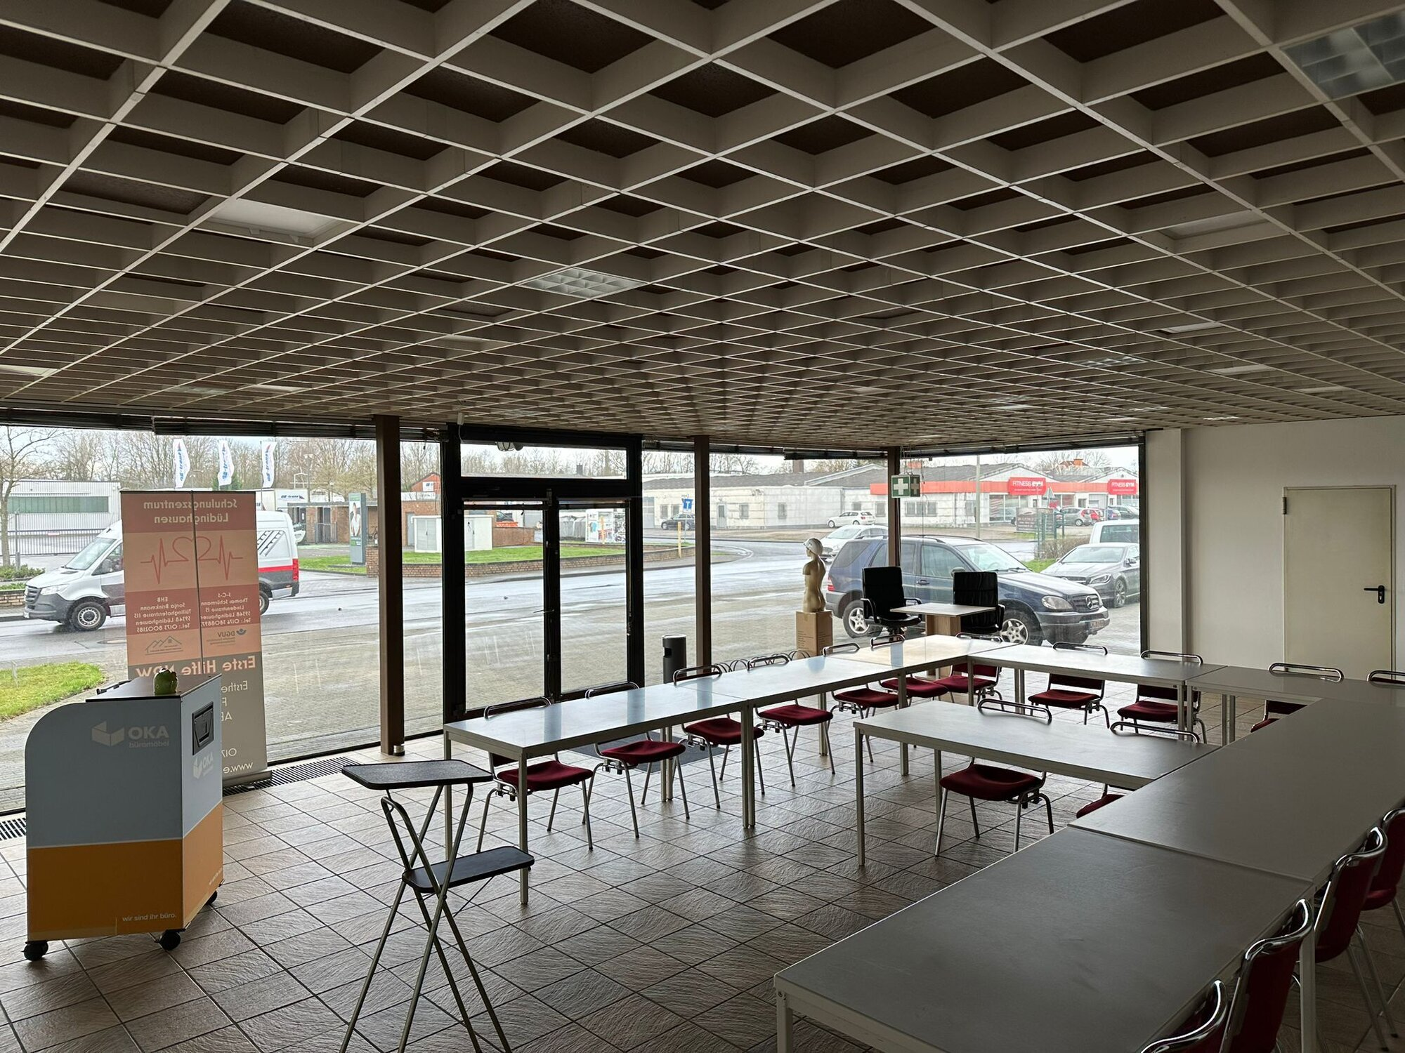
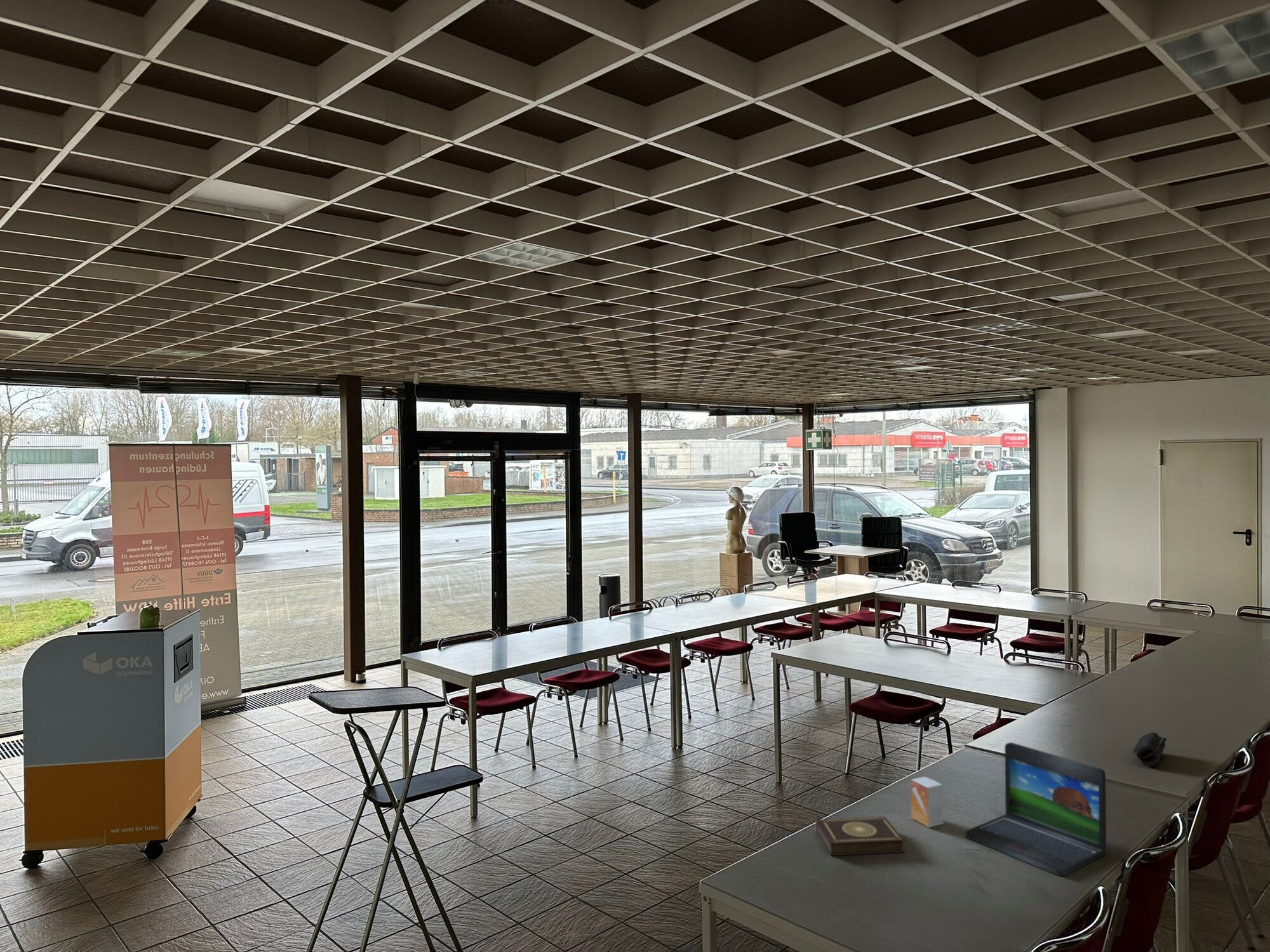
+ laptop [965,742,1107,876]
+ small box [911,776,944,828]
+ pencil case [1133,732,1167,767]
+ book [815,816,905,856]
